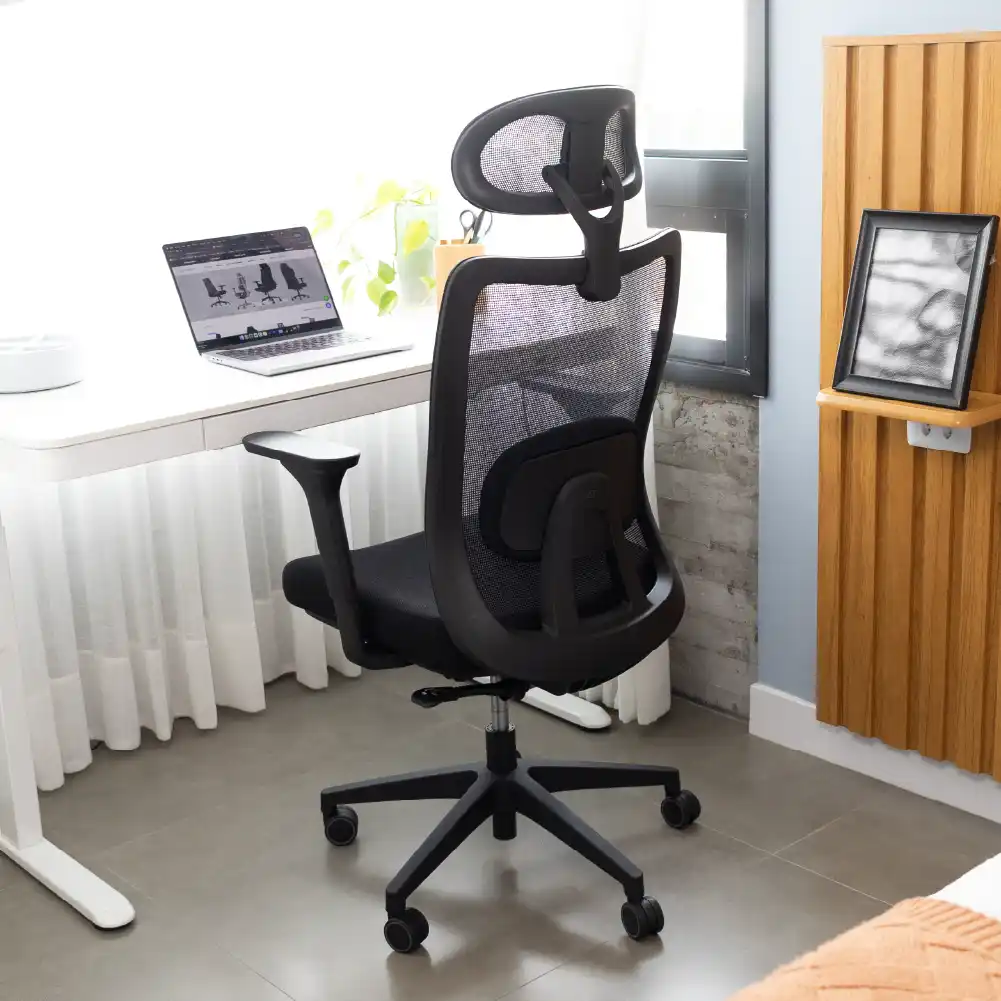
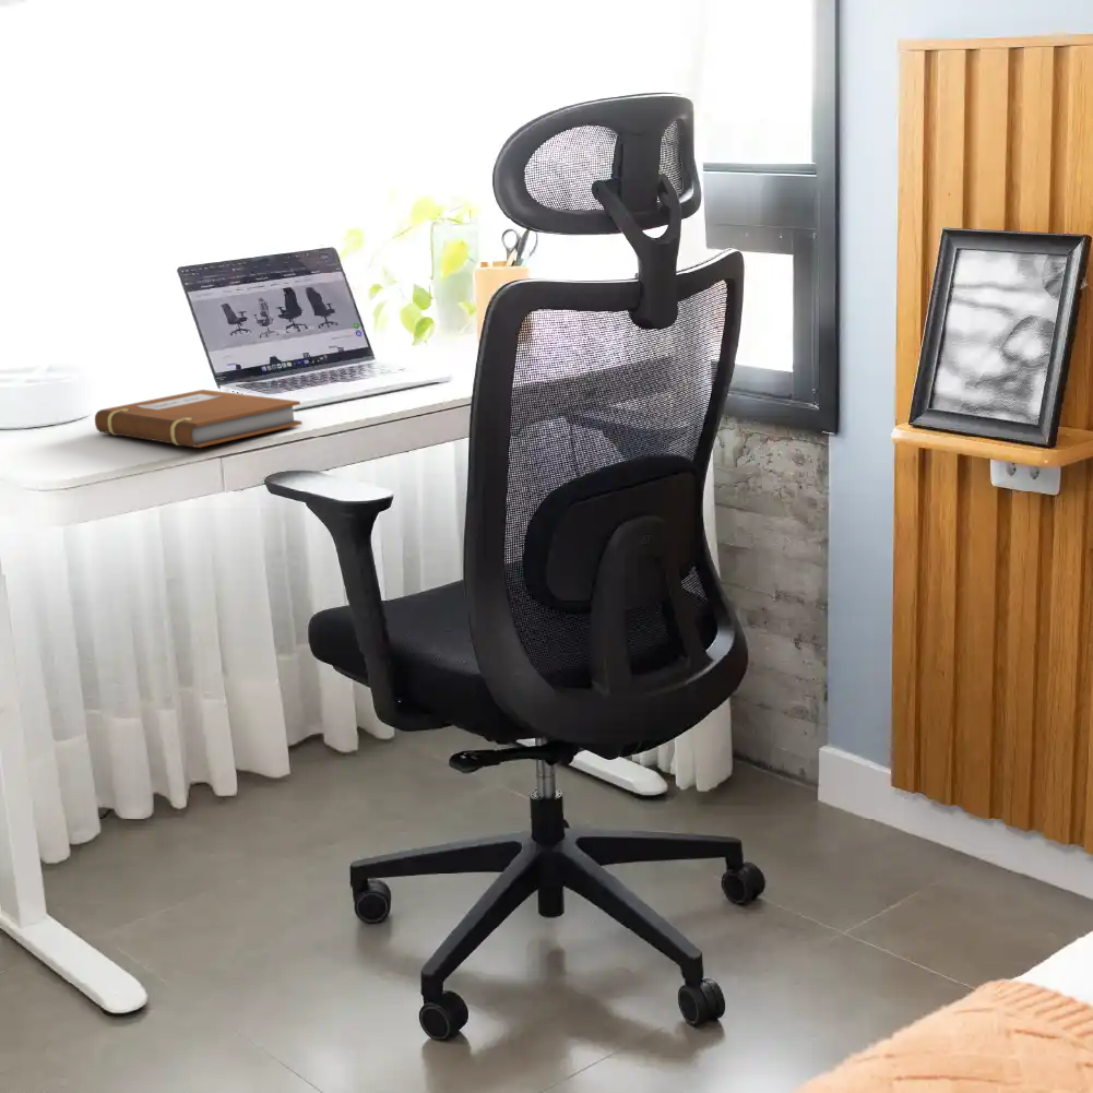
+ notebook [94,389,304,449]
